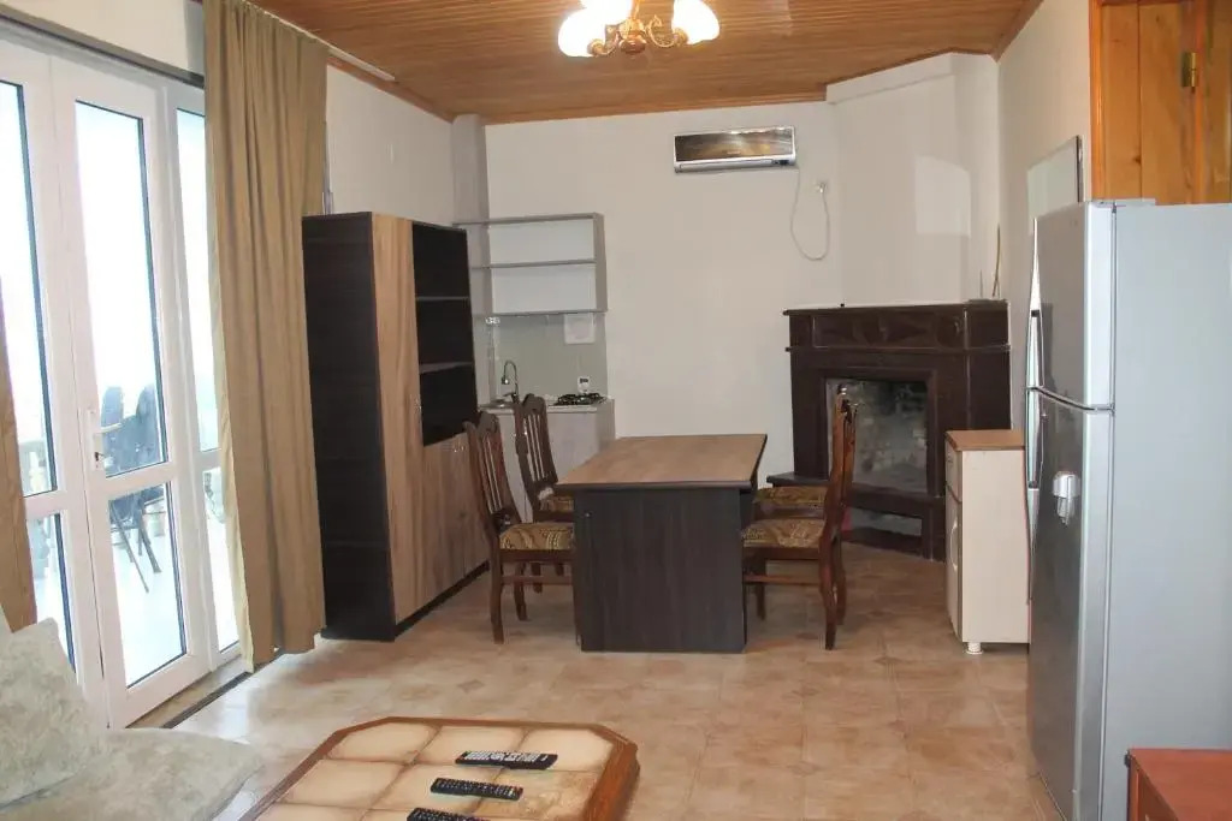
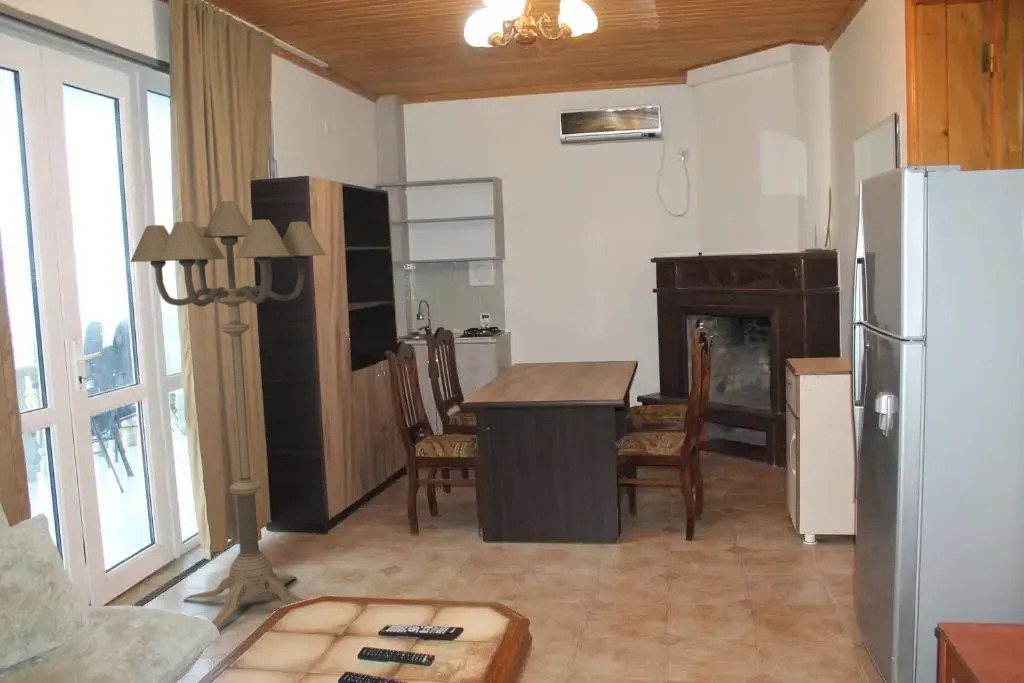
+ floor lamp [129,200,327,629]
